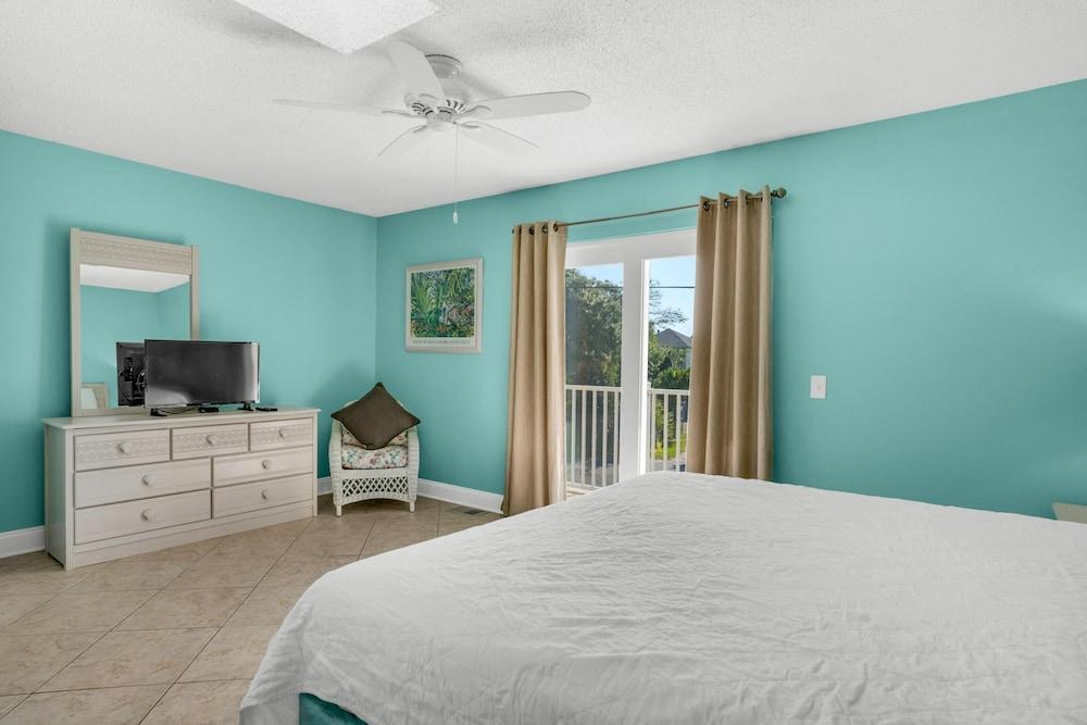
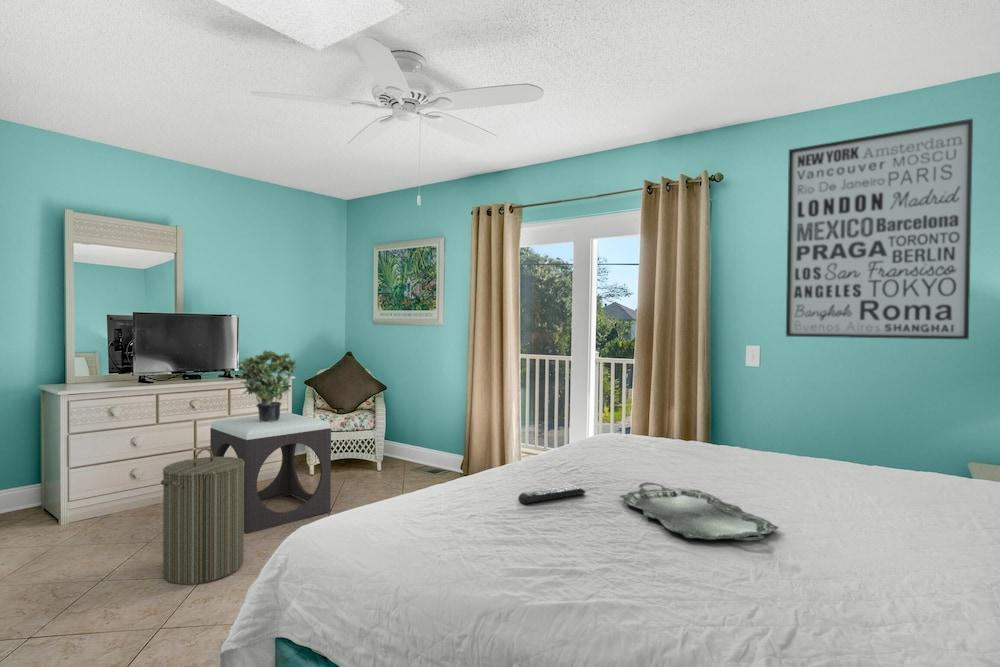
+ footstool [209,411,332,534]
+ laundry hamper [160,447,245,585]
+ serving tray [618,481,780,542]
+ wall art [785,117,974,340]
+ remote control [517,484,586,505]
+ potted plant [236,349,298,422]
